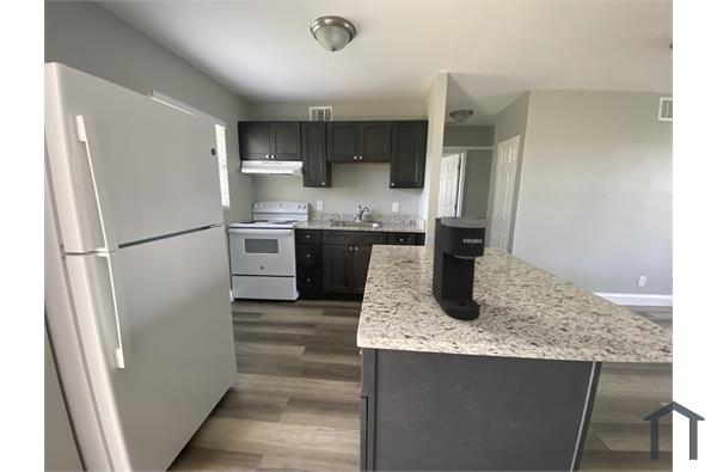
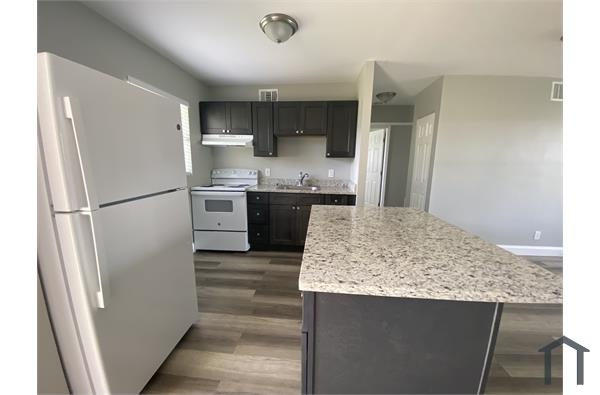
- coffee maker [430,215,490,320]
